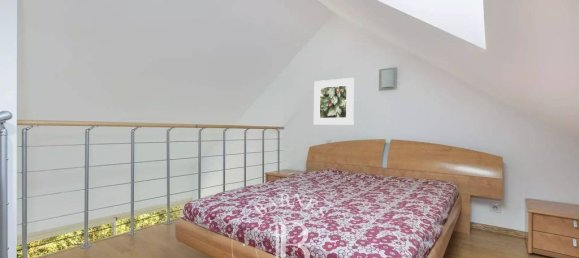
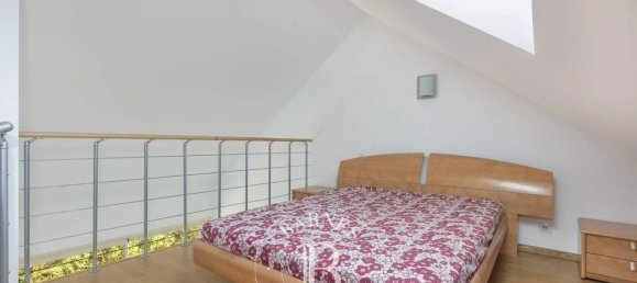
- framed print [313,77,355,126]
